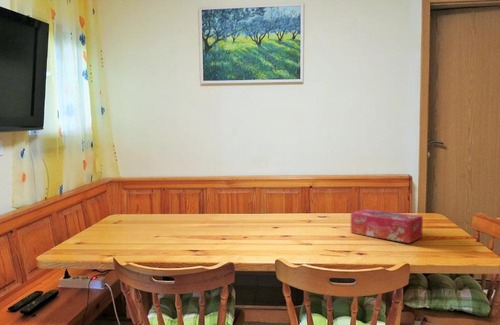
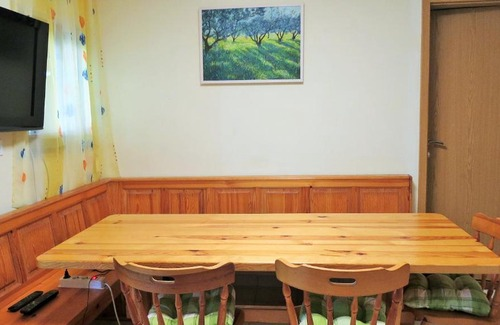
- tissue box [350,208,424,244]
